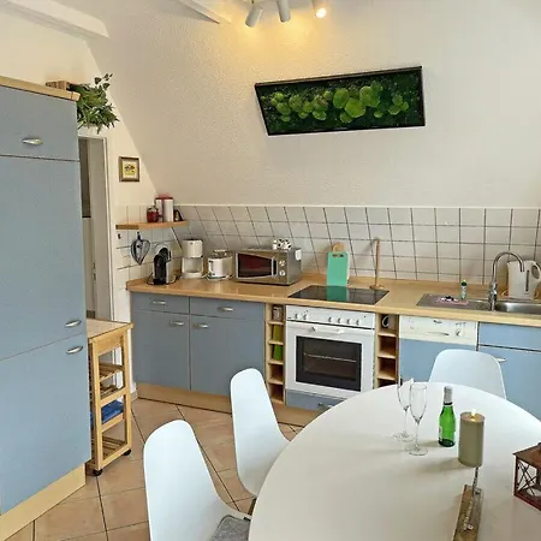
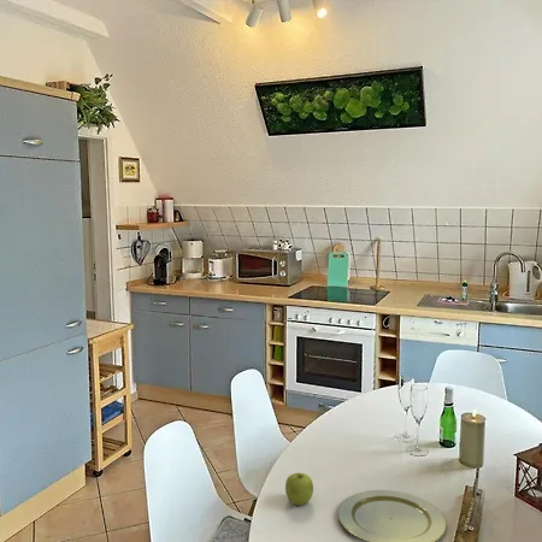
+ plate [336,489,447,542]
+ fruit [284,472,314,506]
